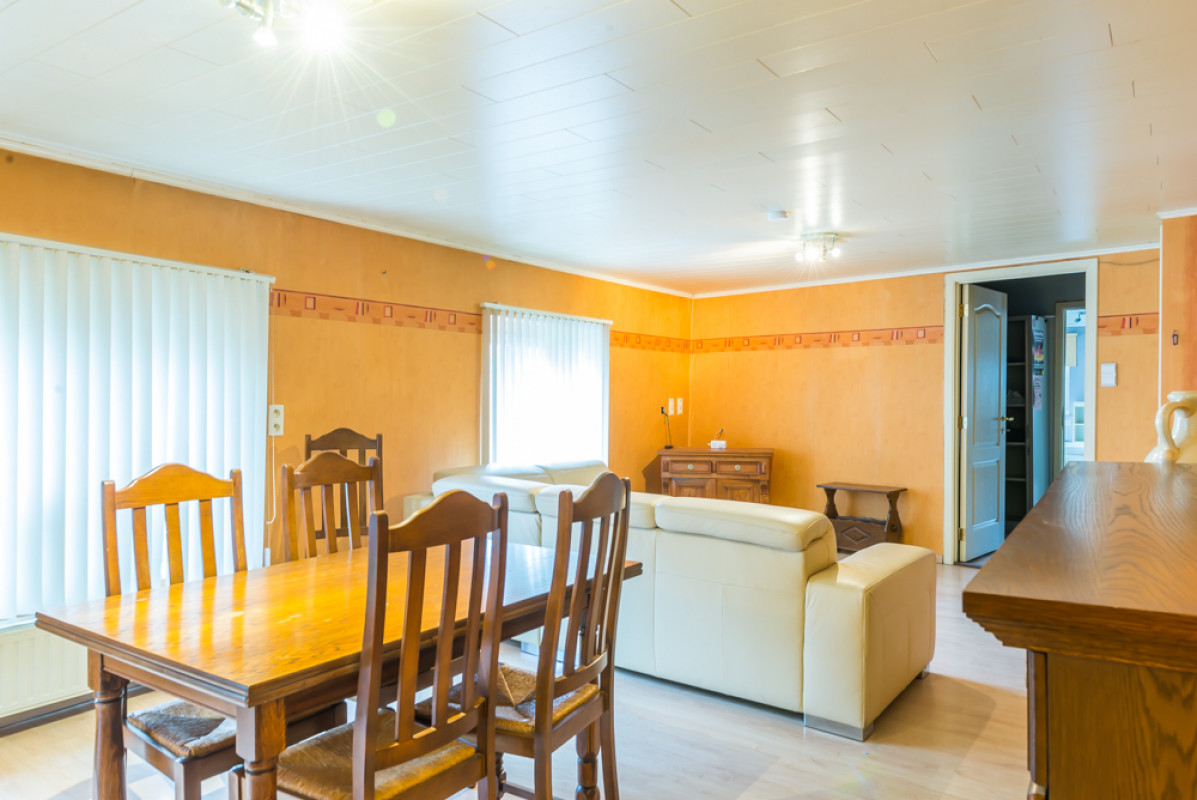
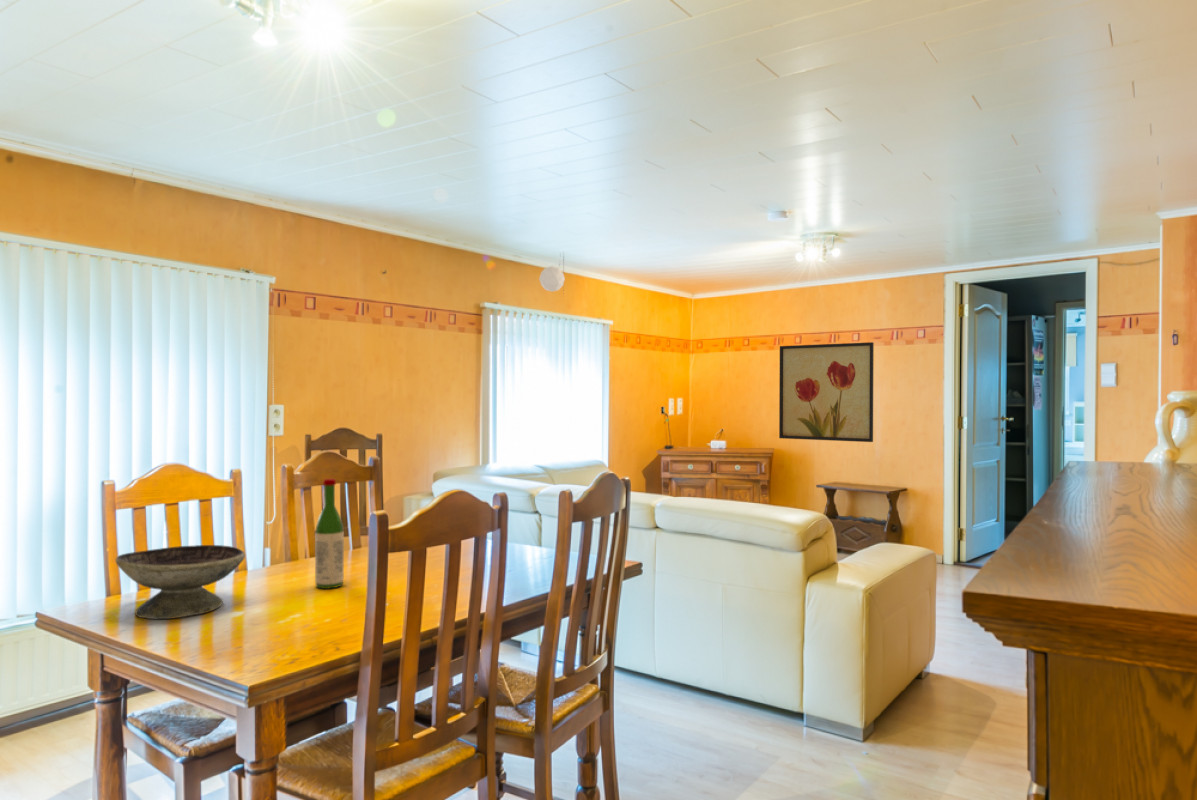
+ decorative bowl [115,544,246,620]
+ wine bottle [314,478,345,590]
+ pendant lamp [538,252,566,311]
+ wall art [778,341,875,443]
